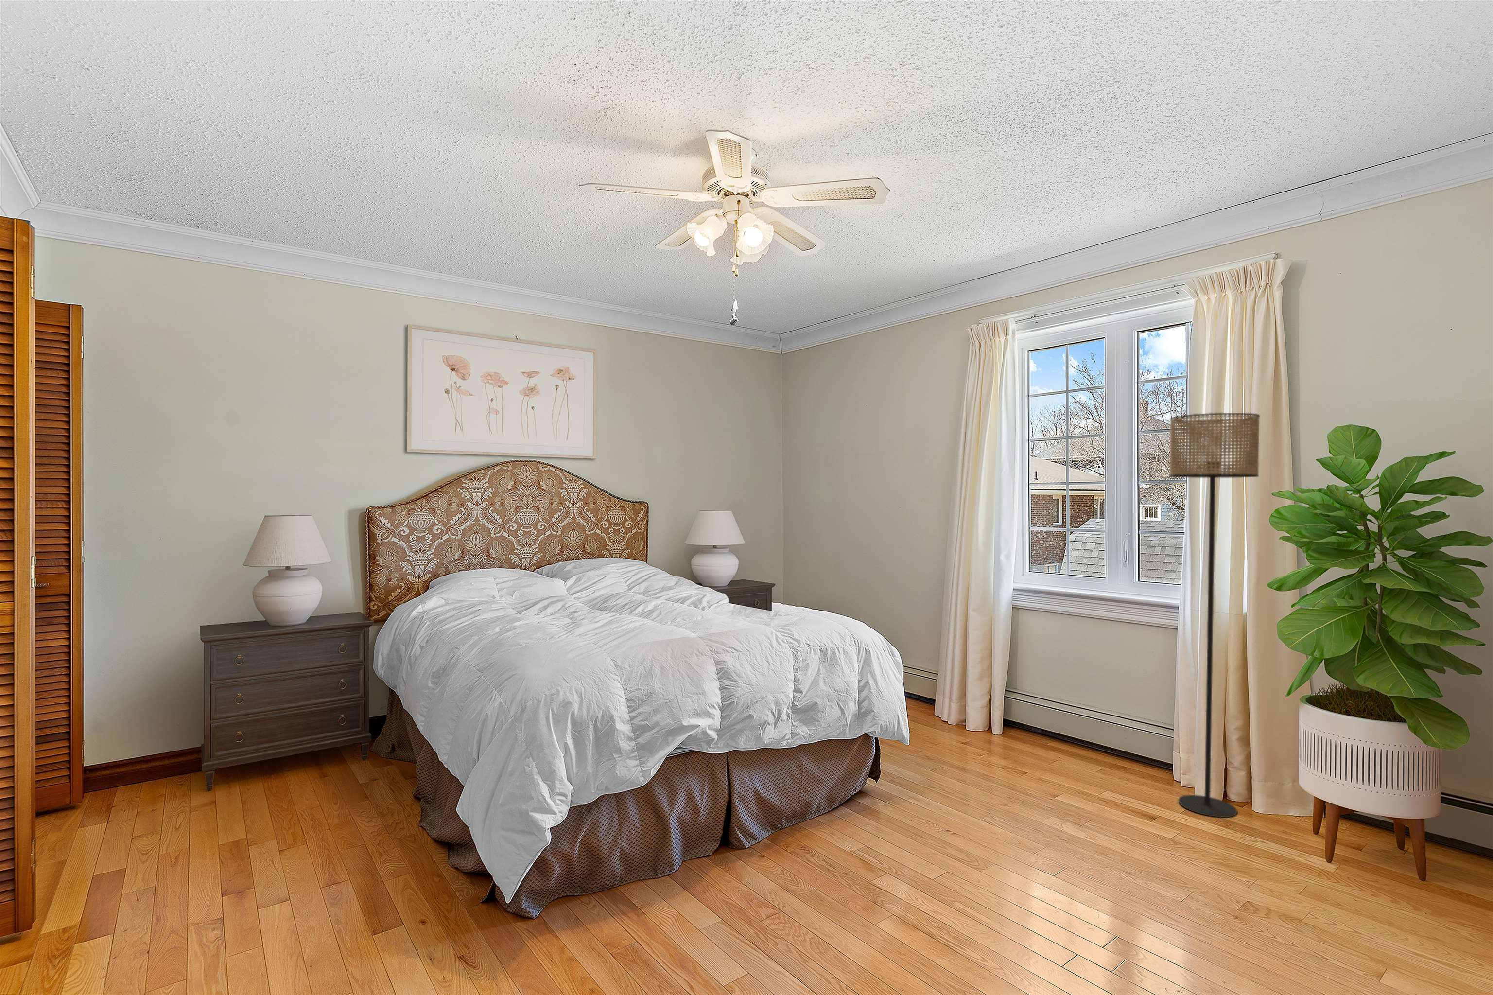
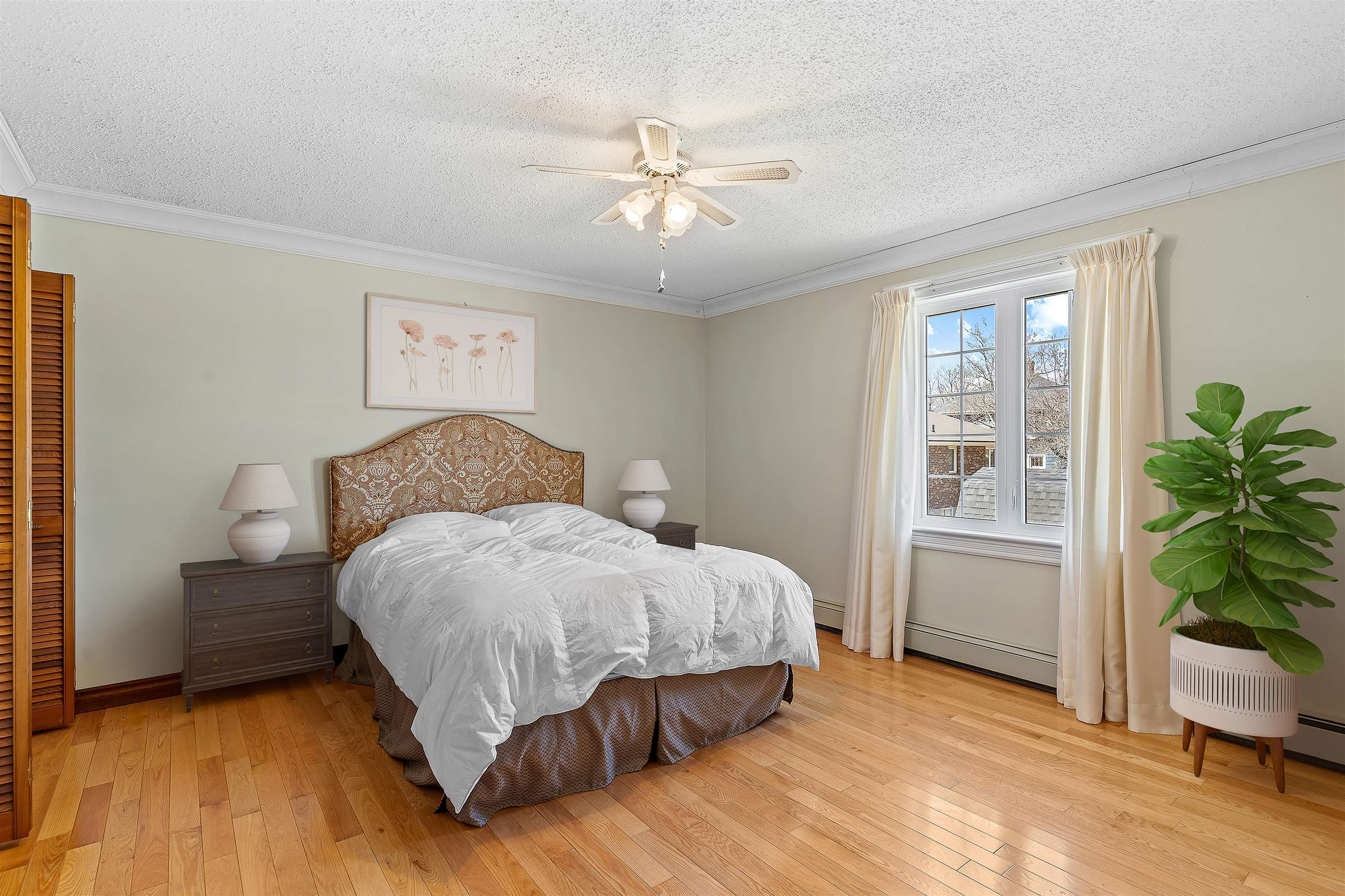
- floor lamp [1169,412,1260,817]
